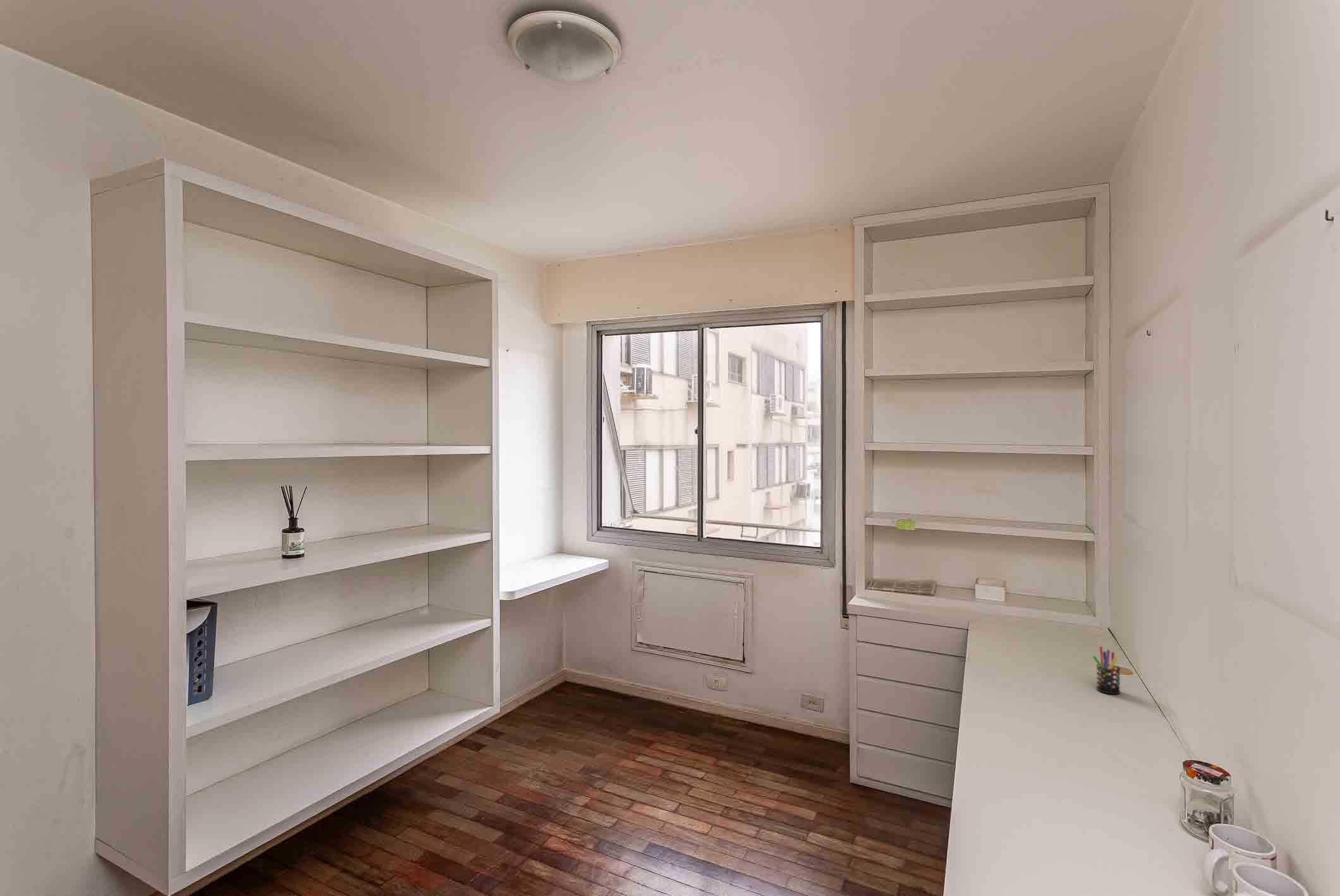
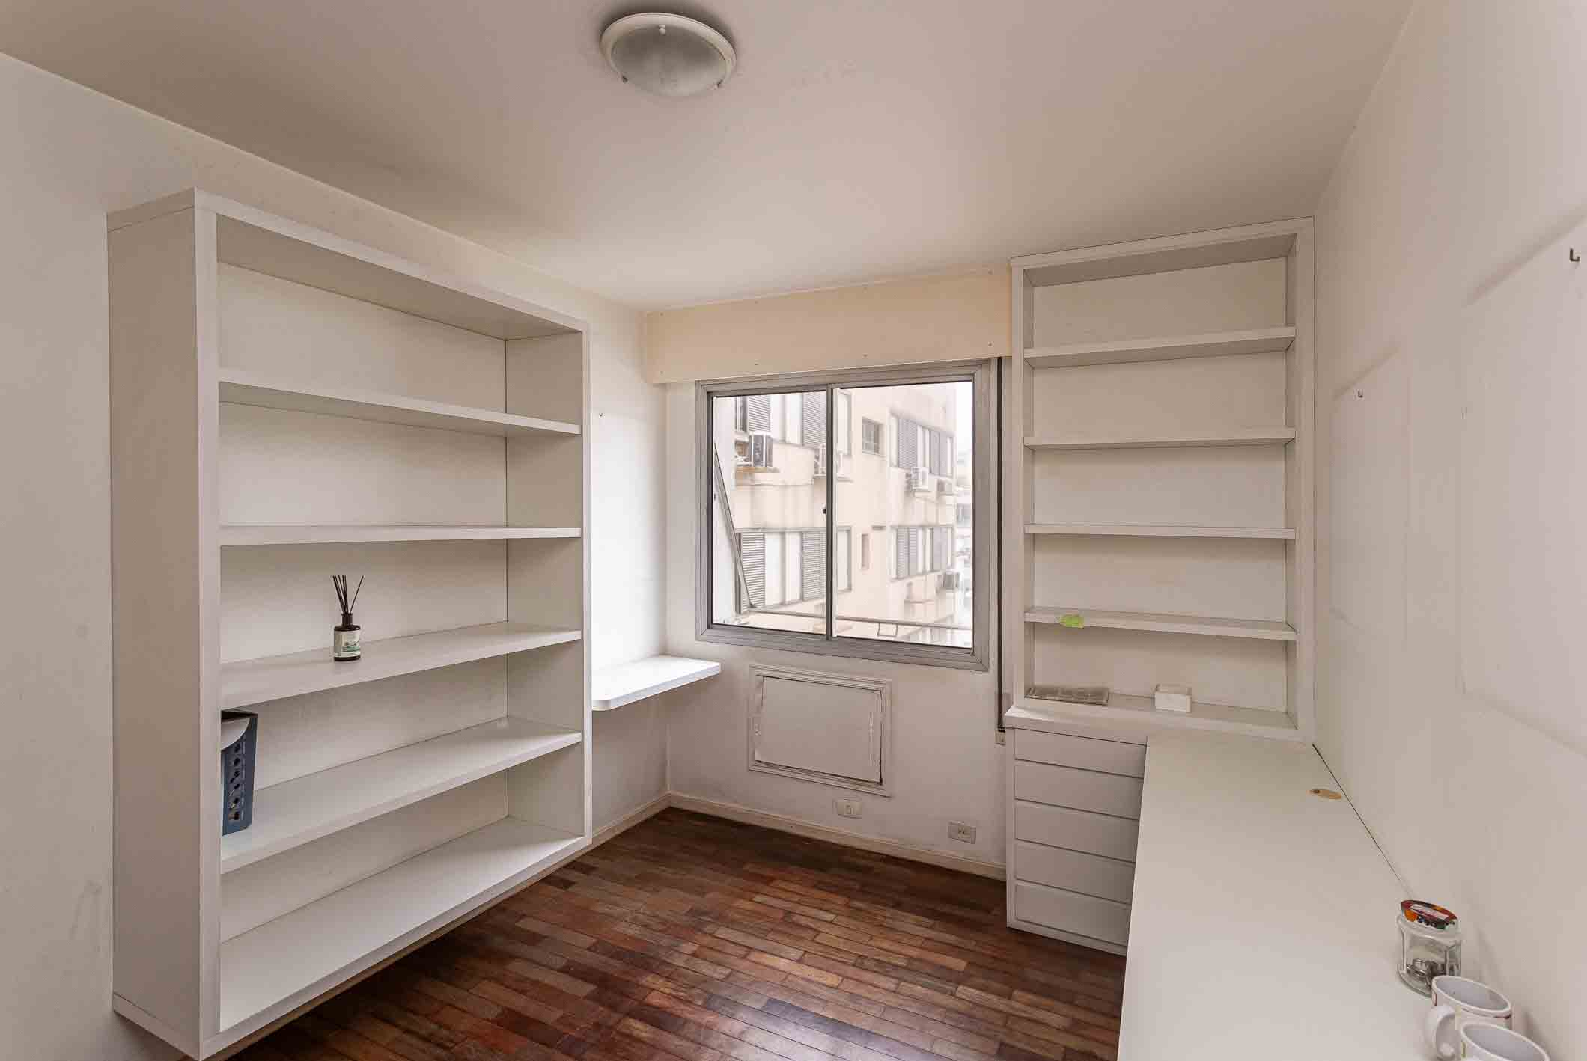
- pen holder [1092,646,1121,695]
